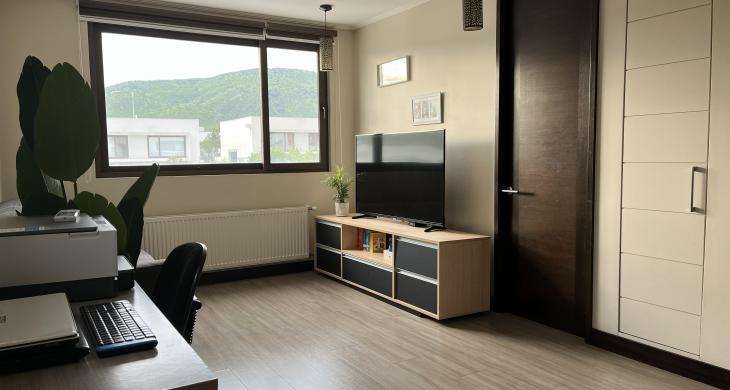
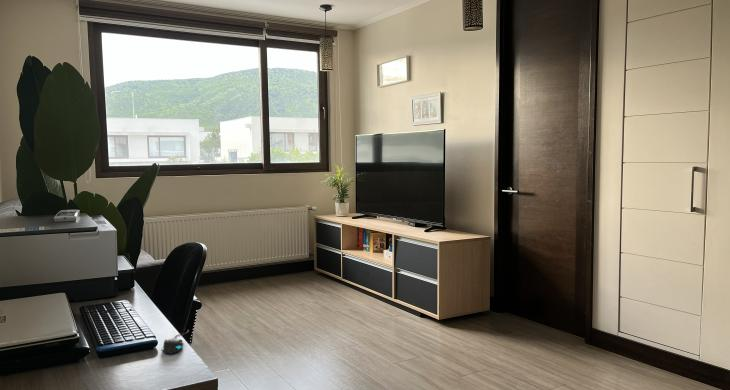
+ mouse [160,329,190,355]
